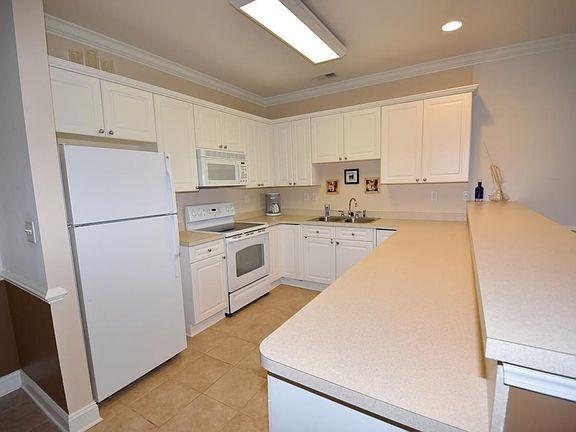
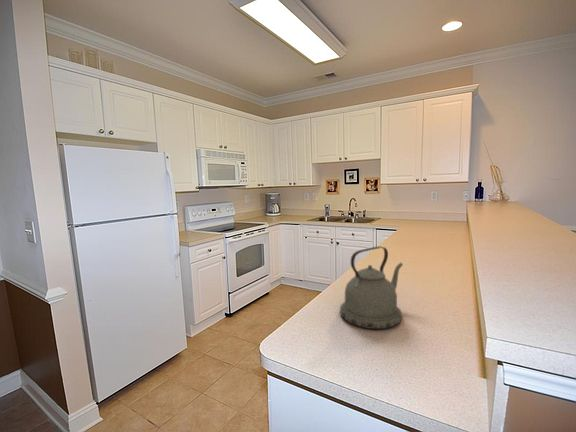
+ kettle [339,246,404,330]
